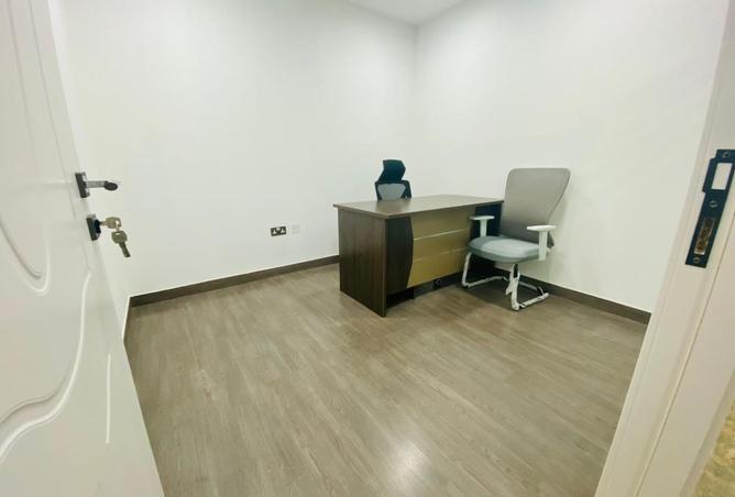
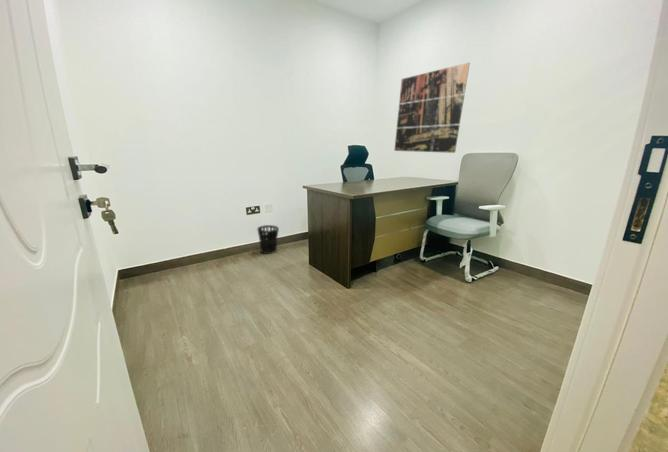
+ wall art [393,61,471,154]
+ wastebasket [256,224,280,255]
